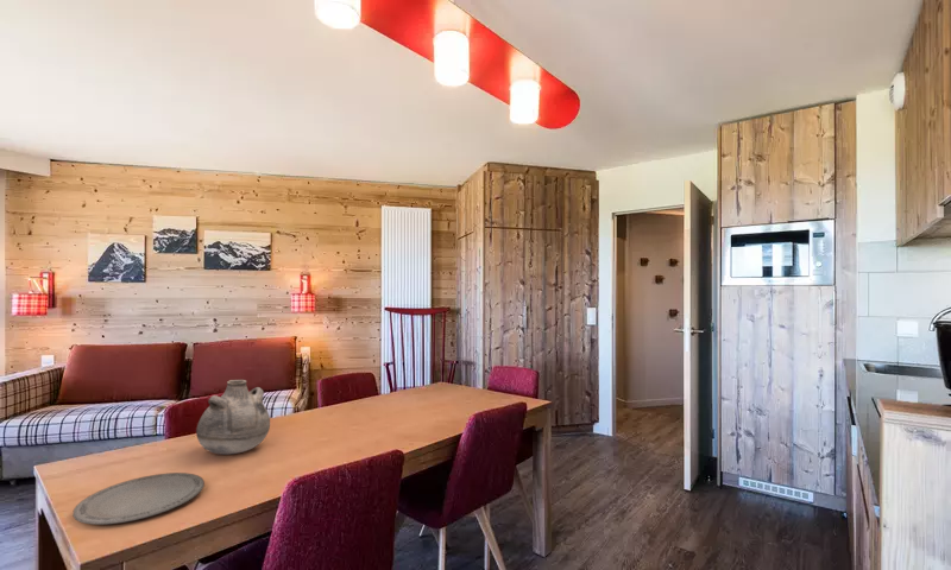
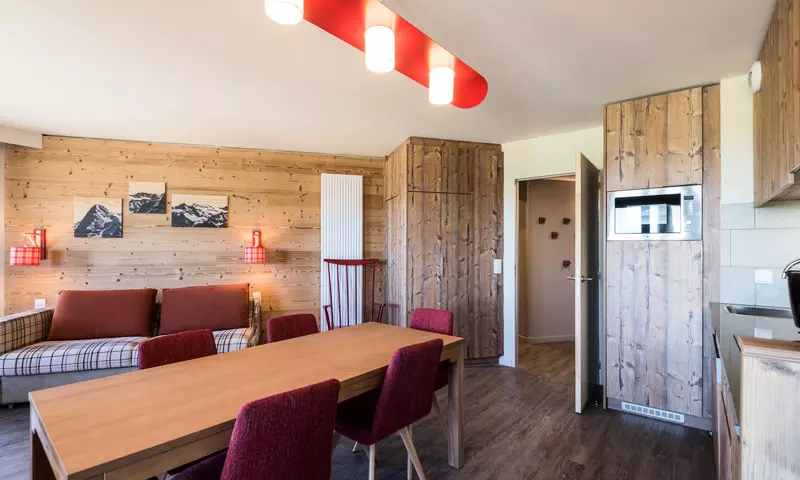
- vase [195,379,271,456]
- plate [71,471,206,526]
